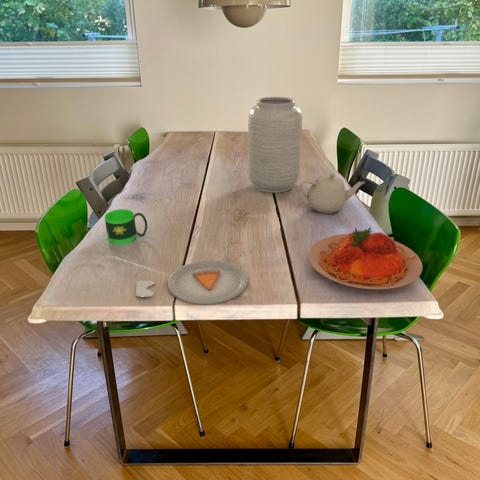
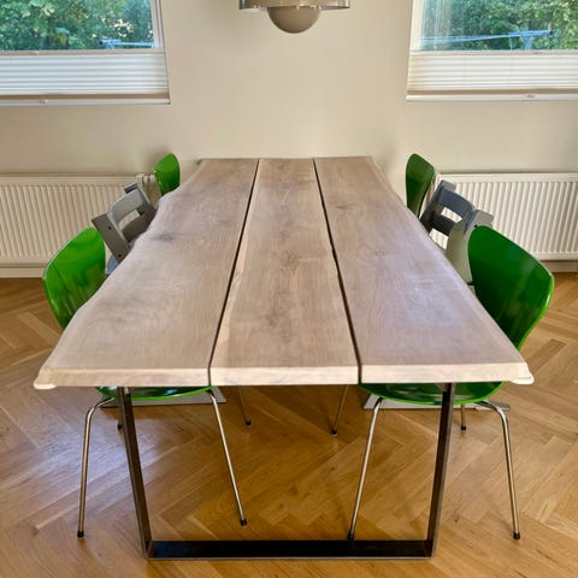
- dinner plate [135,259,249,306]
- plate [307,226,423,291]
- vase [247,96,303,194]
- mug [104,208,148,245]
- teapot [299,172,366,215]
